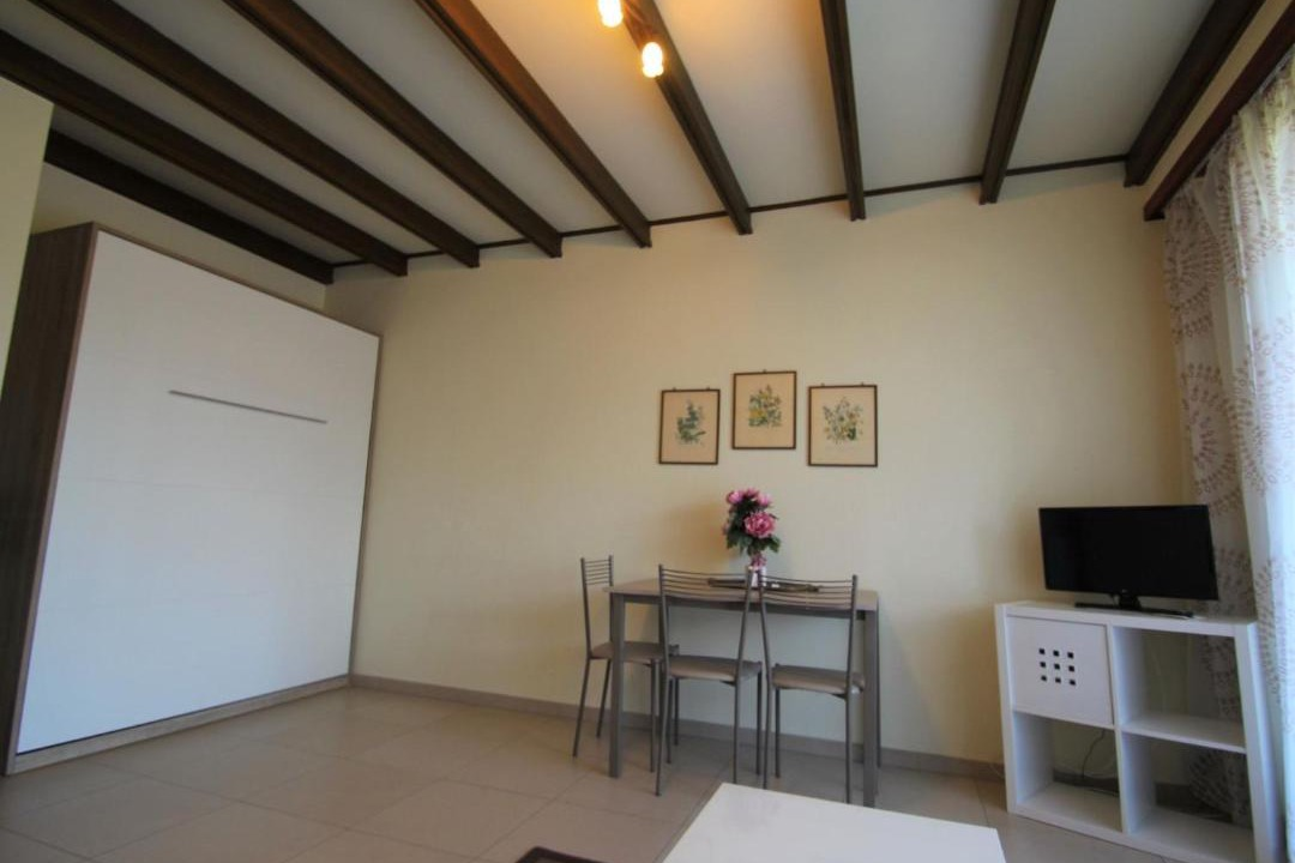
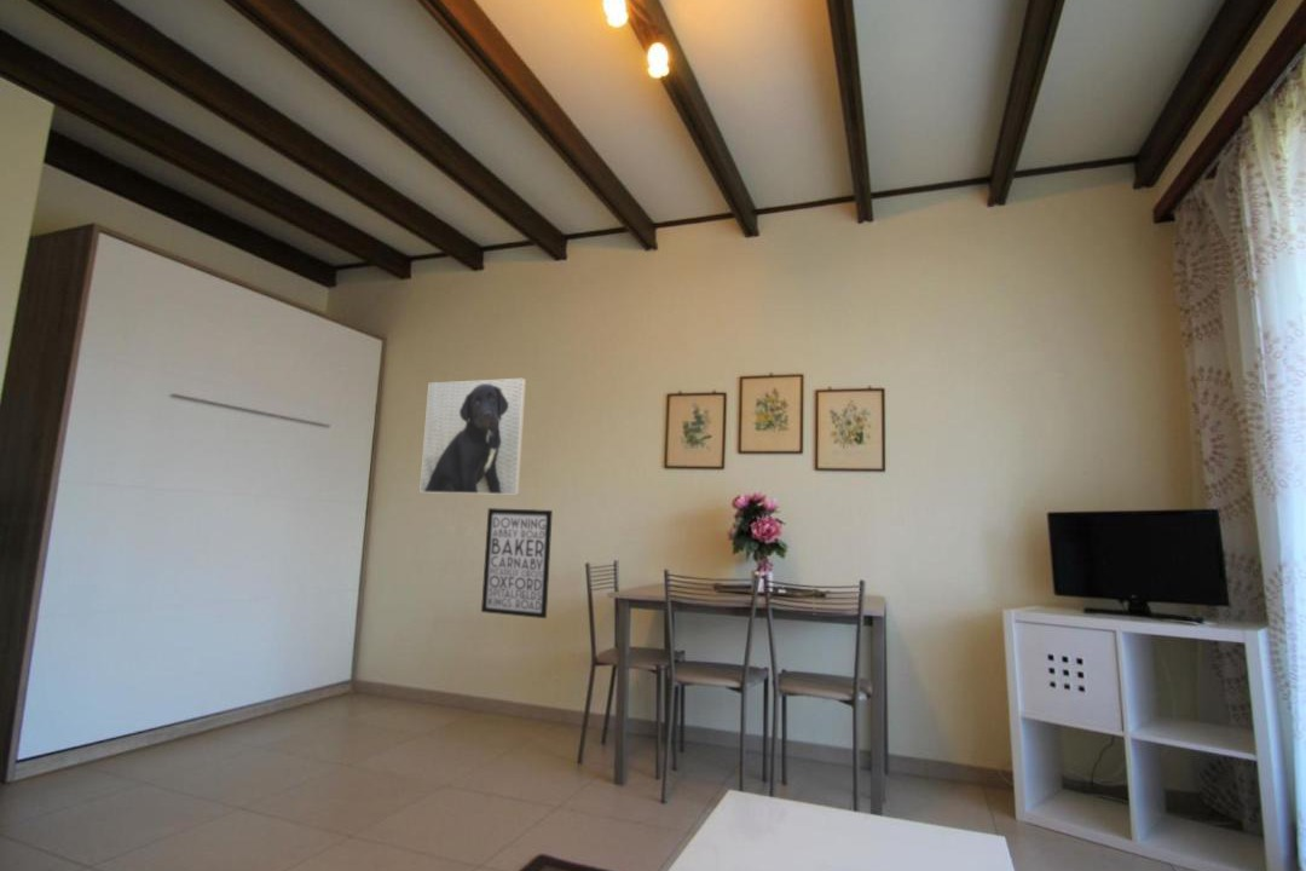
+ wall art [480,507,554,619]
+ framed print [418,377,527,496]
